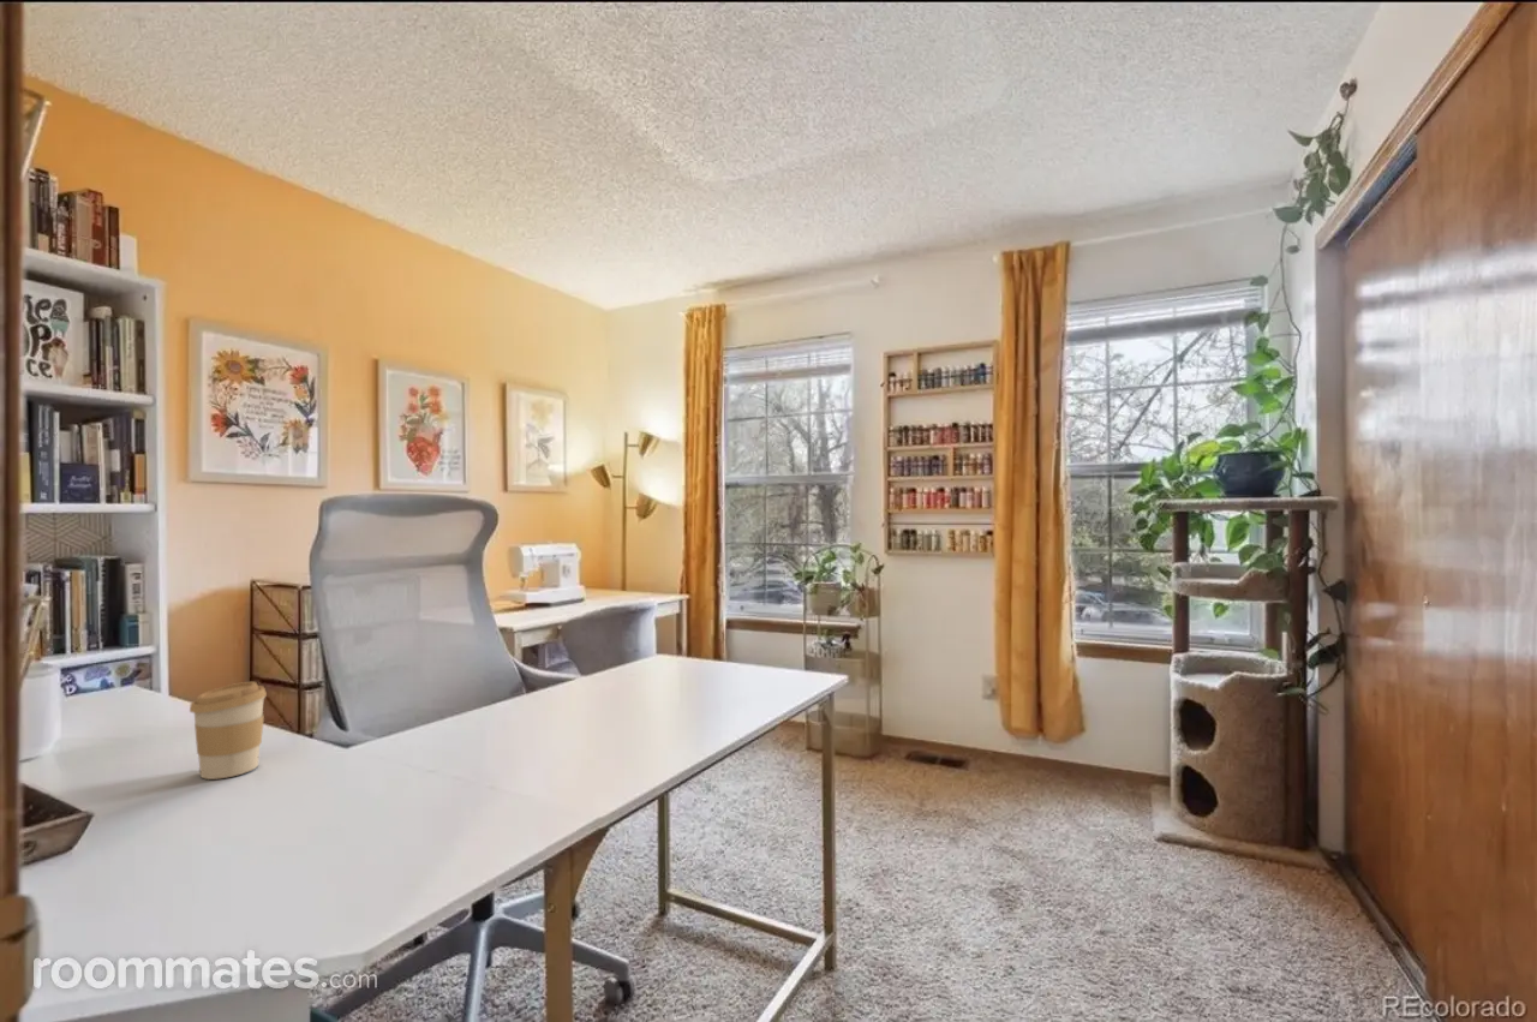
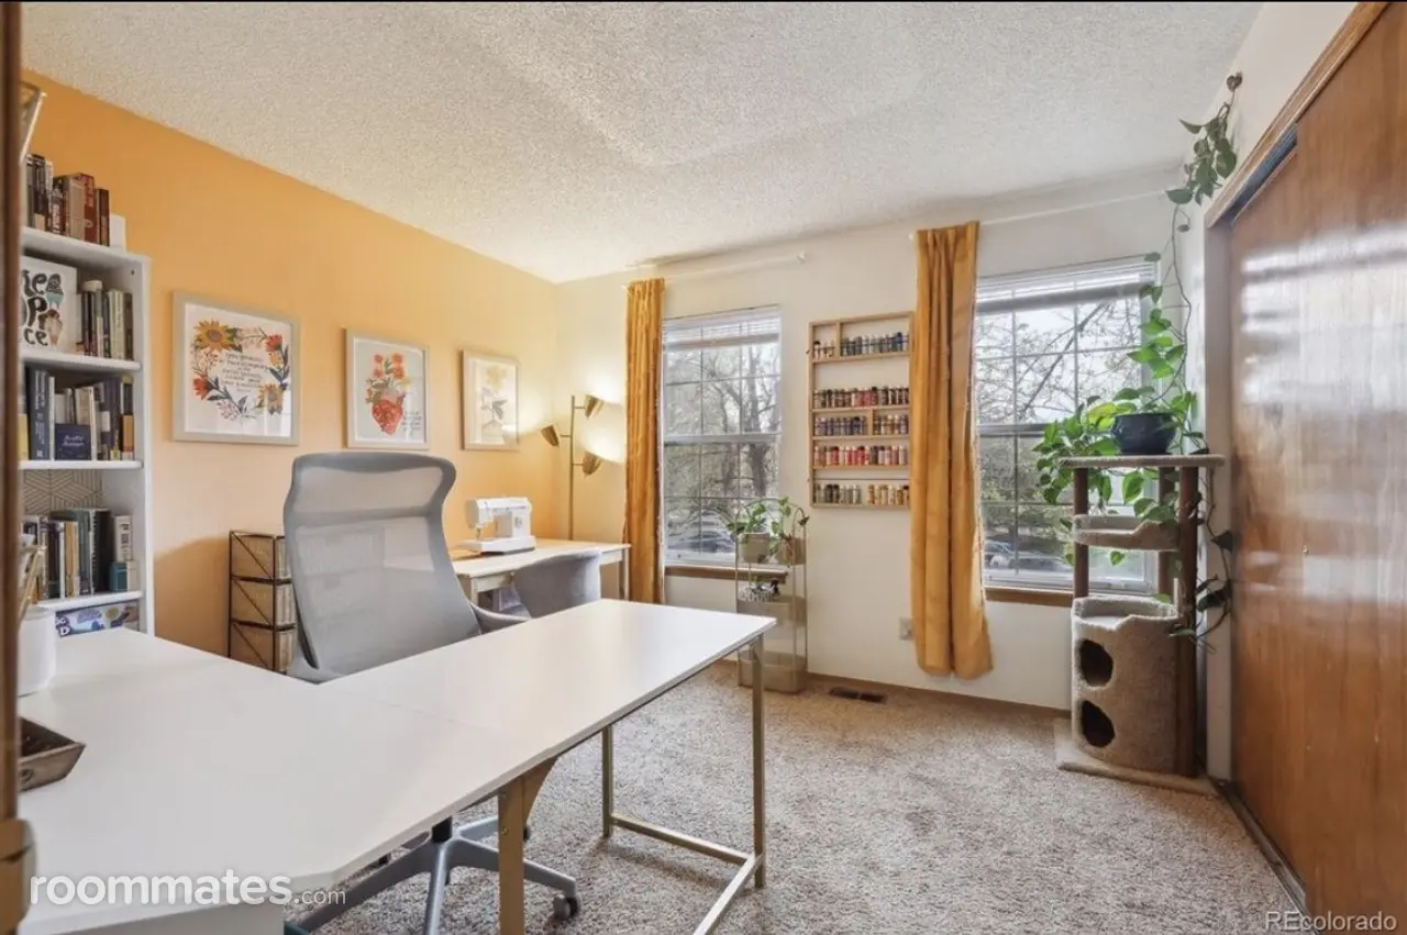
- coffee cup [189,681,268,781]
